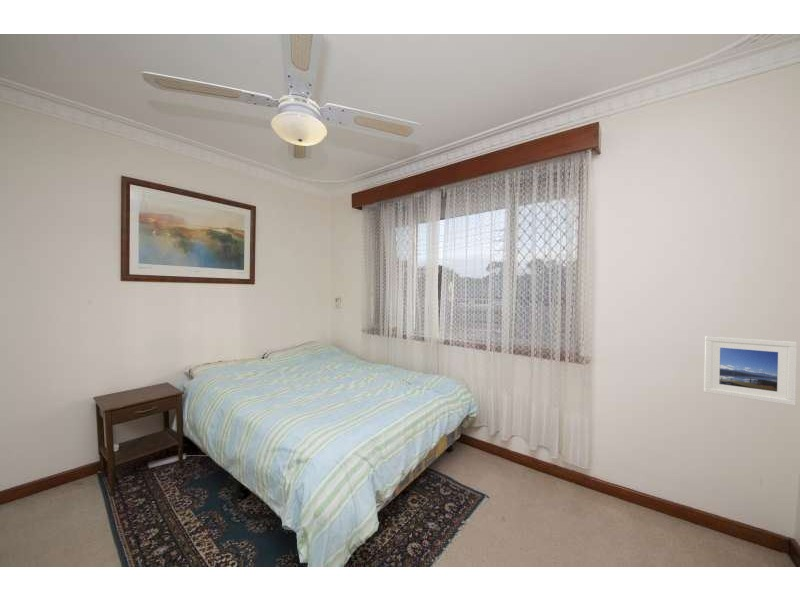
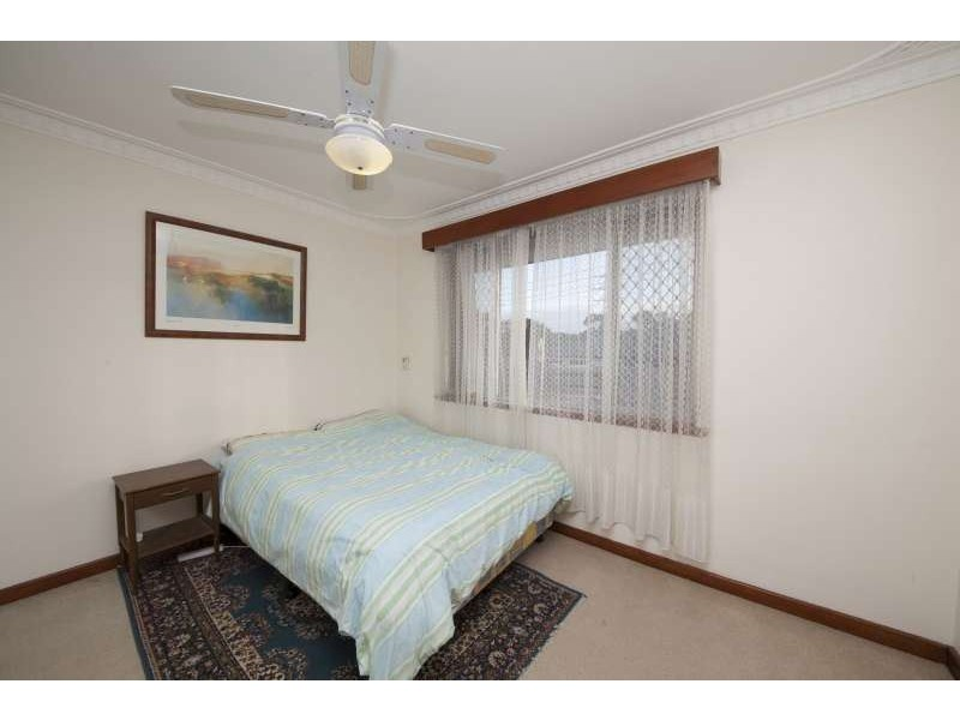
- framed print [703,335,798,407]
